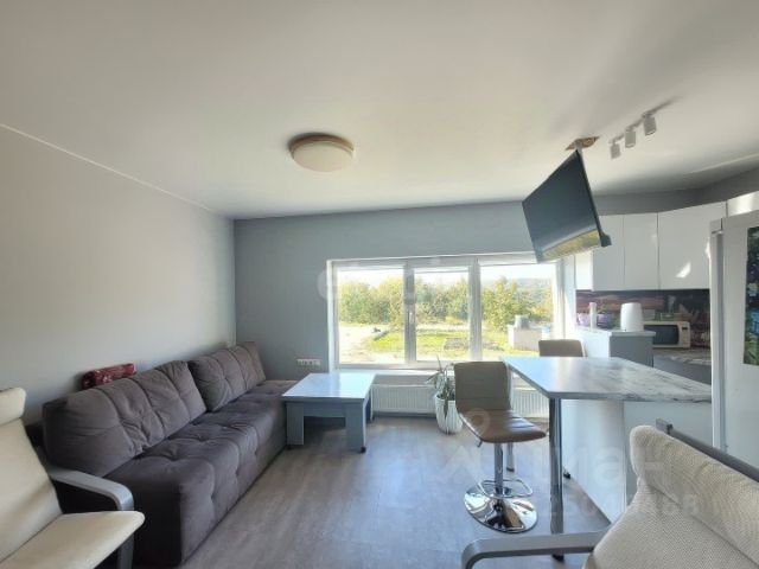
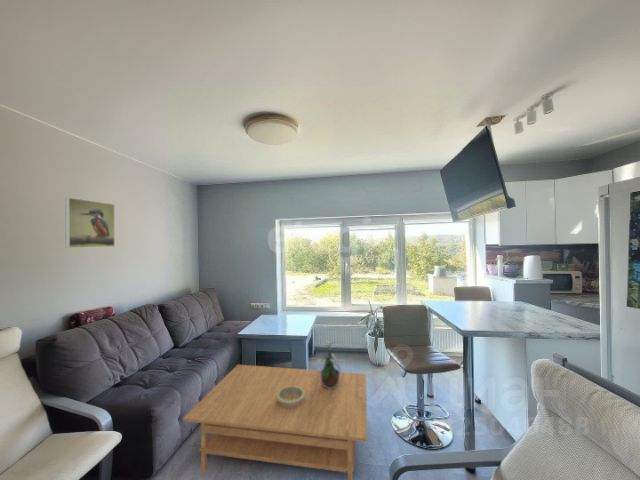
+ decorative bowl [277,386,305,407]
+ potted plant [318,340,341,389]
+ coffee table [182,364,368,480]
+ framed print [64,196,116,249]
